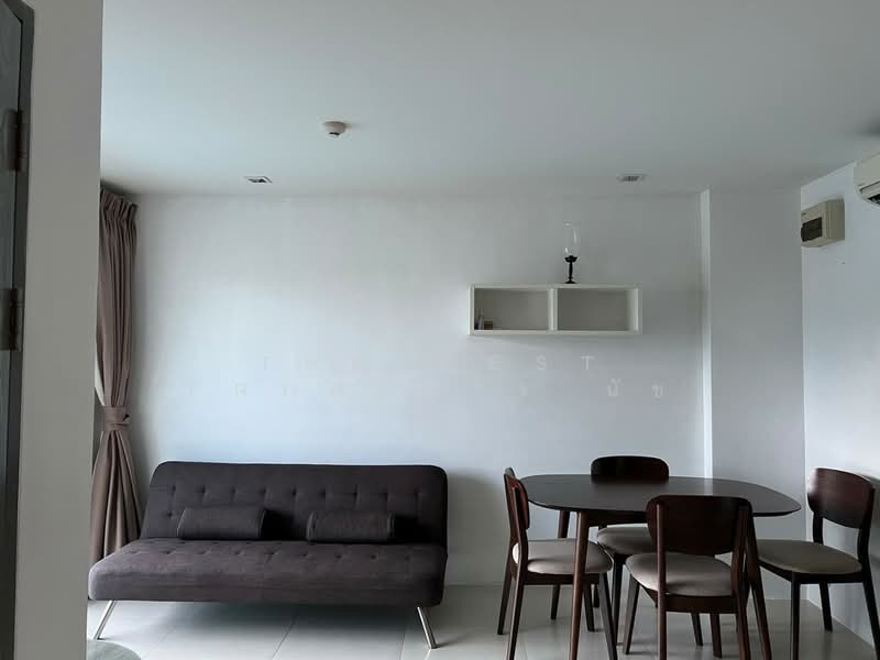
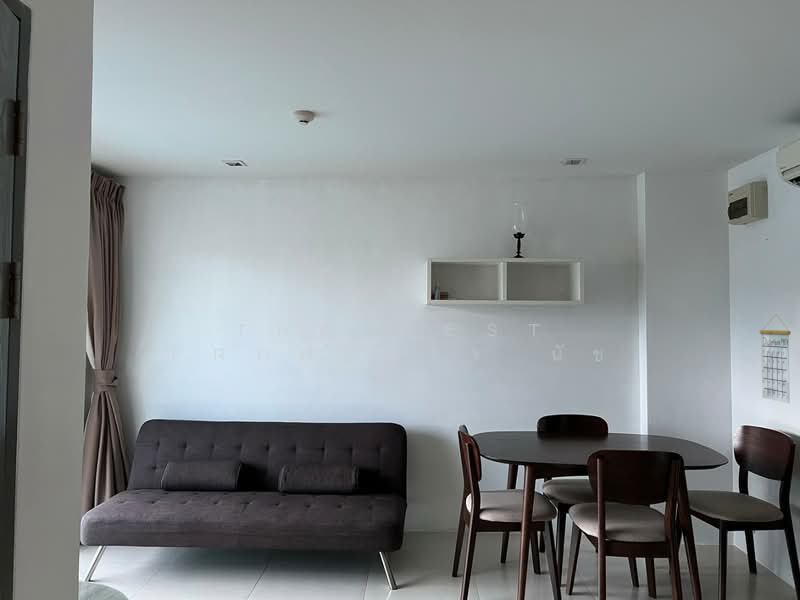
+ calendar [759,313,792,404]
